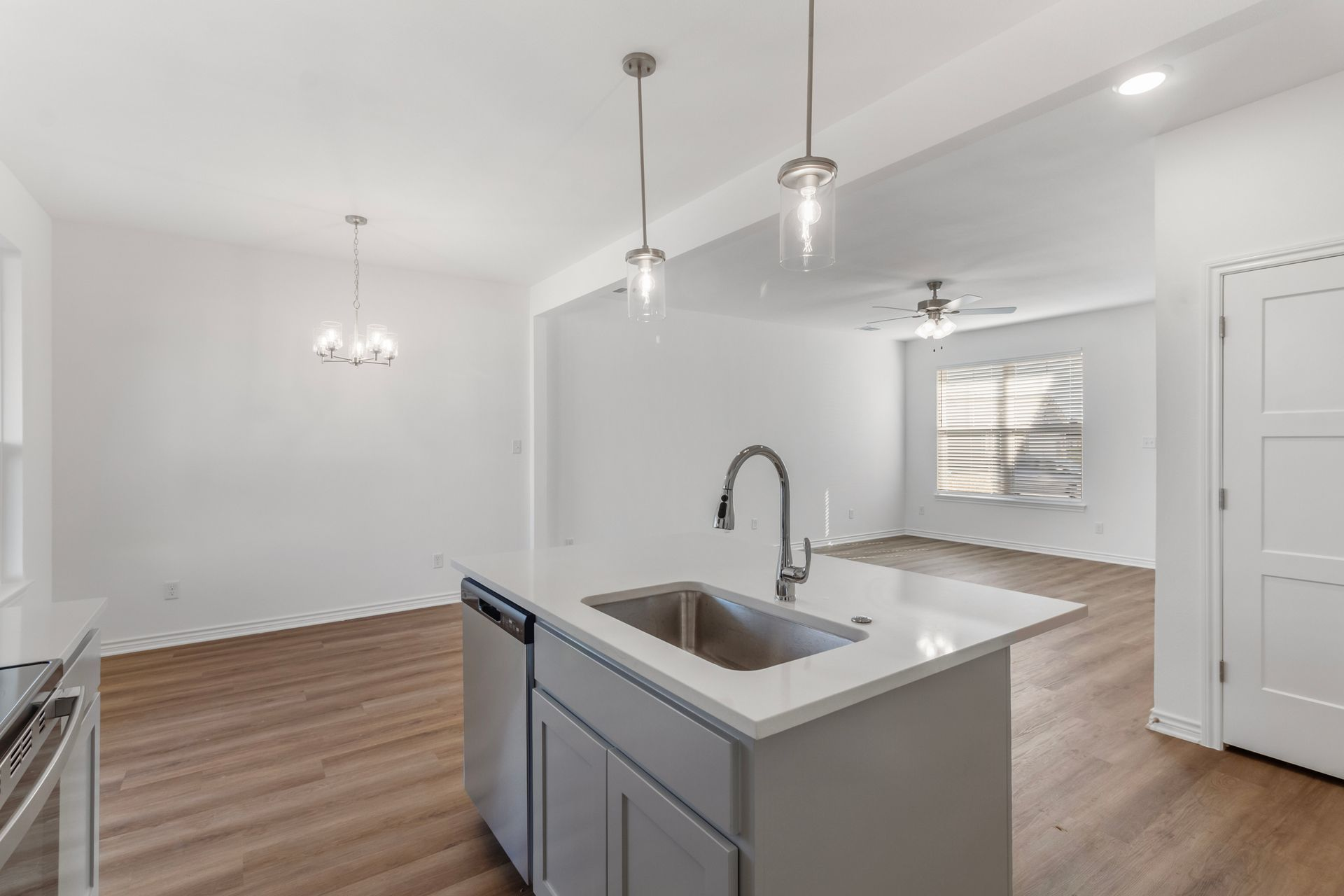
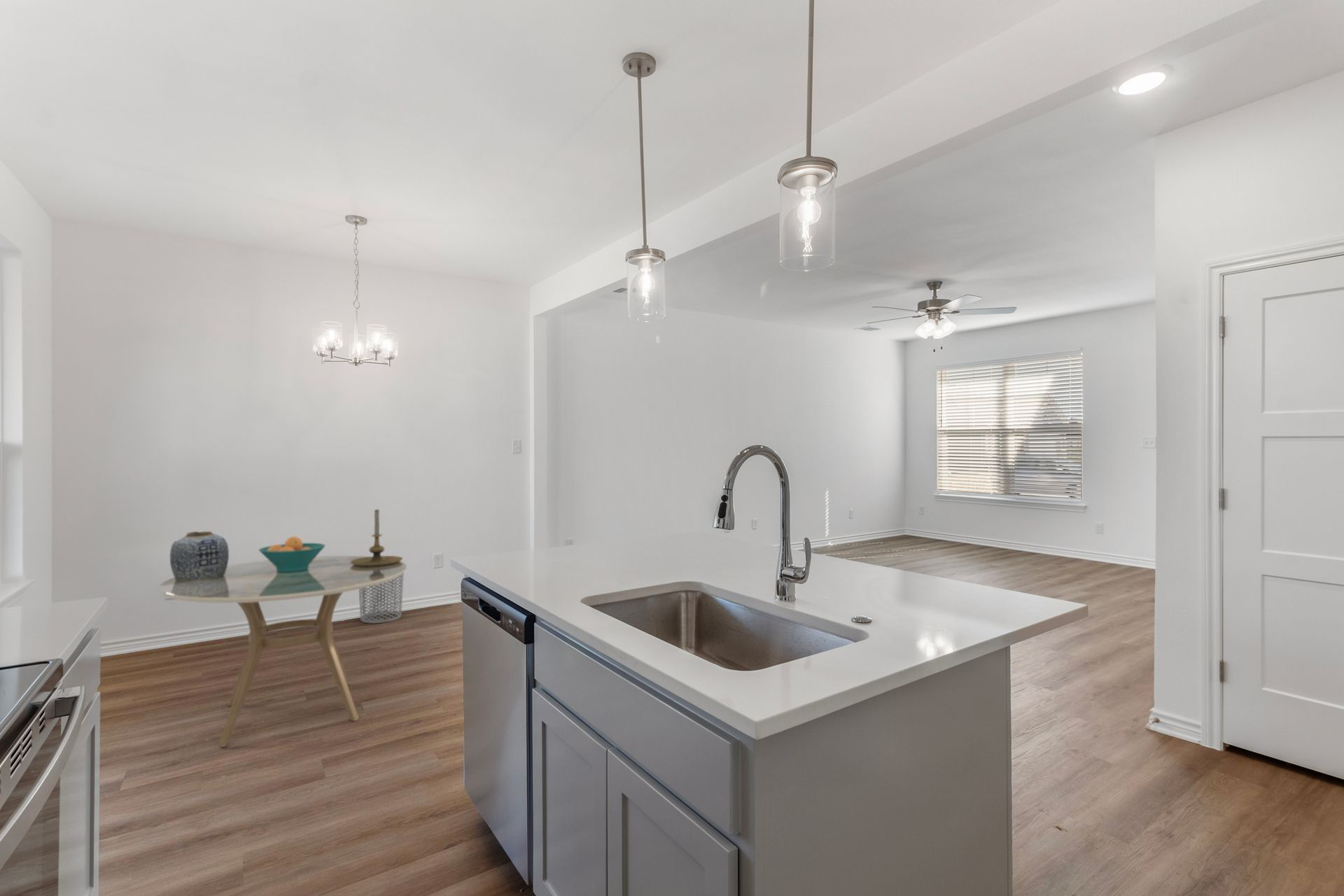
+ fruit bowl [258,536,326,572]
+ candle holder [350,508,403,566]
+ vase [169,531,230,582]
+ waste bin [358,572,405,624]
+ dining table [158,555,407,748]
